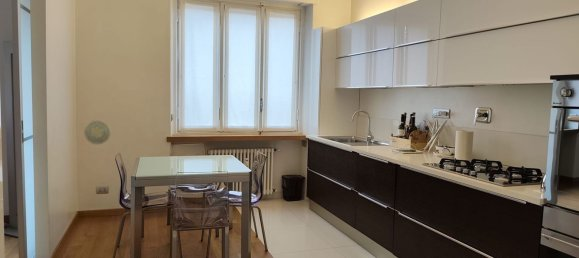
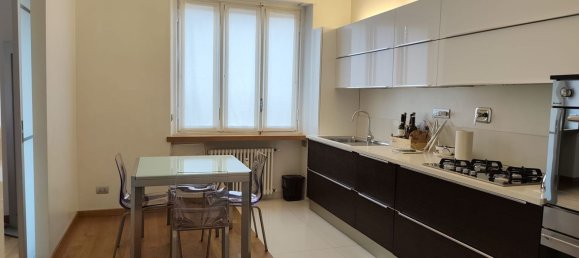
- decorative plate [83,119,112,145]
